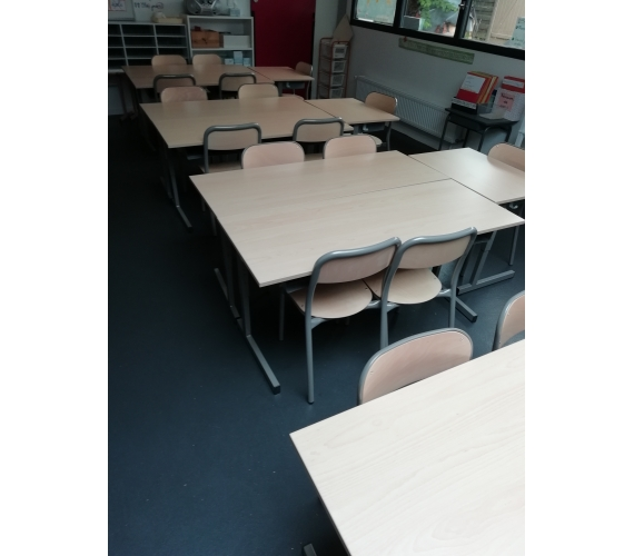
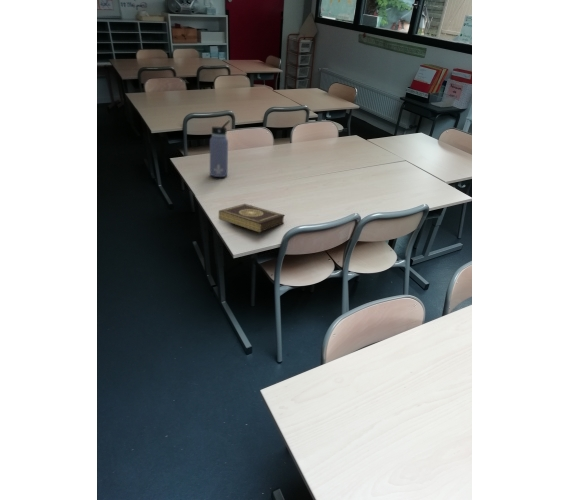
+ book [218,203,286,233]
+ water bottle [209,119,231,178]
